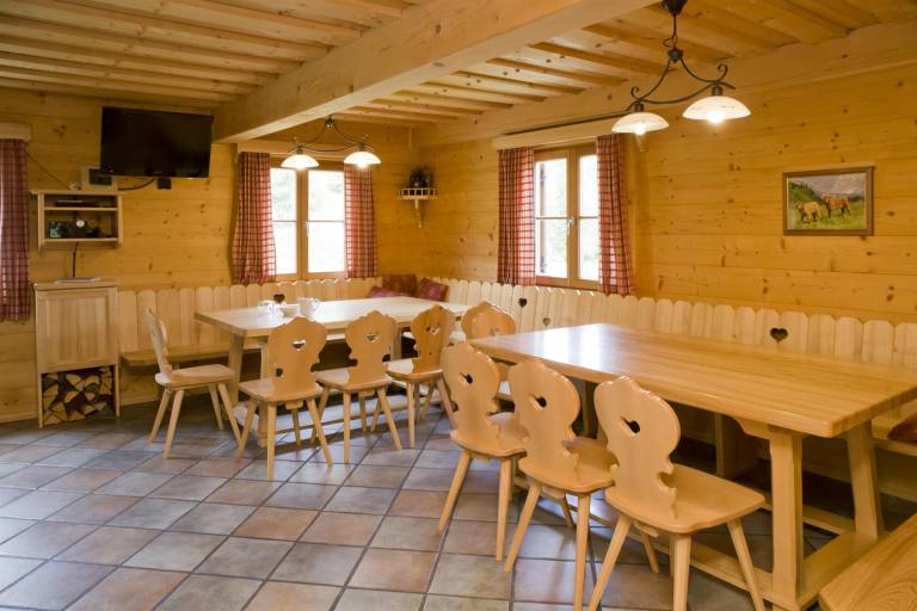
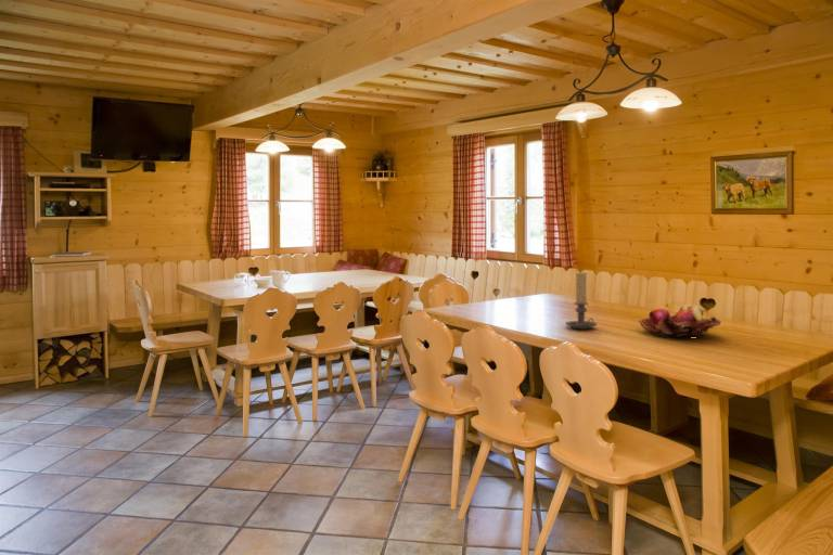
+ fruit basket [638,304,722,338]
+ candle holder [564,272,598,330]
